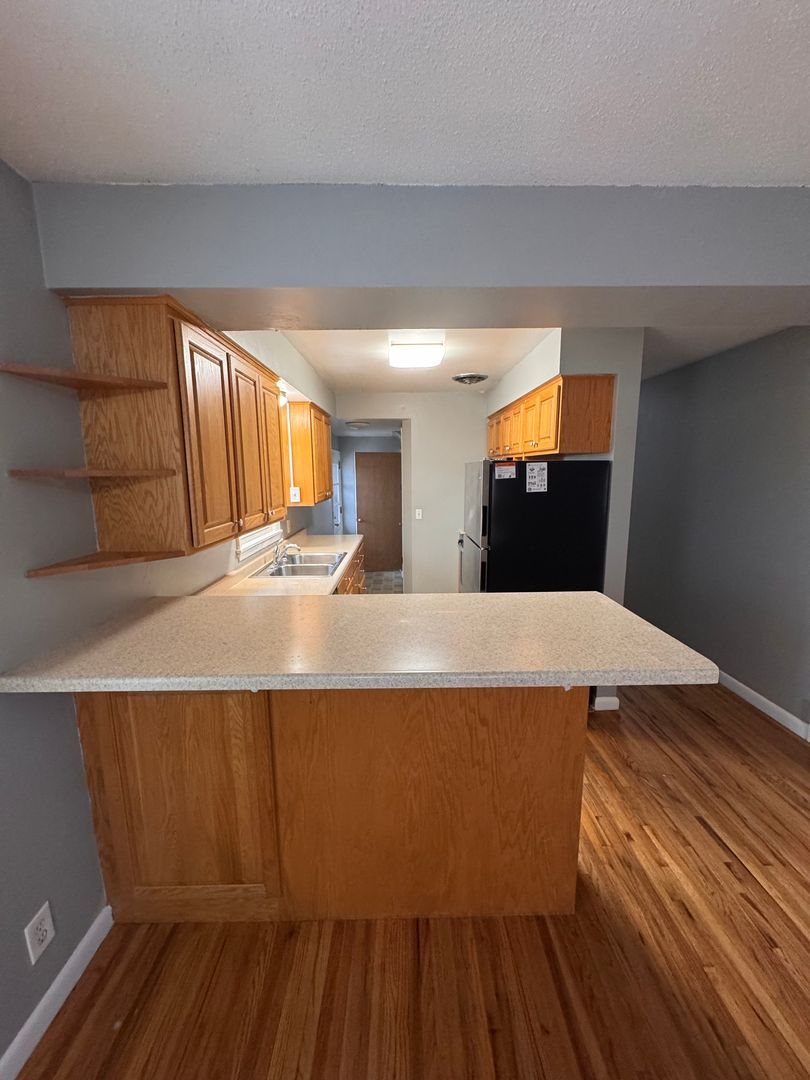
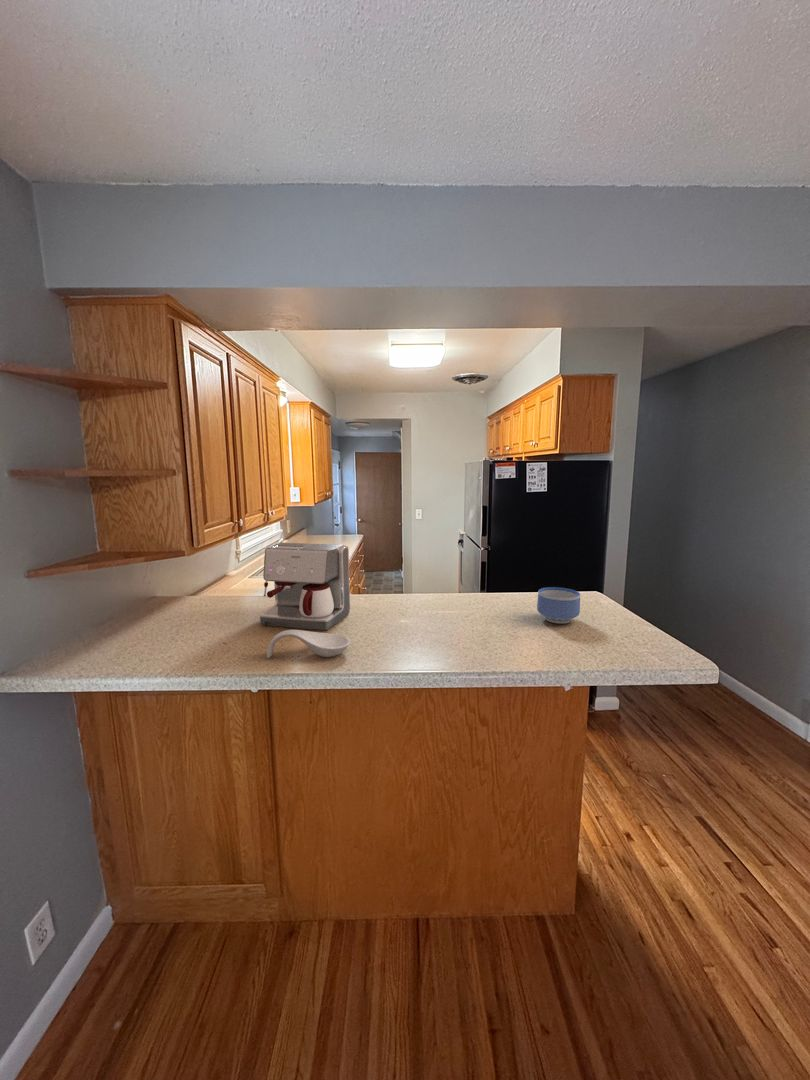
+ bowl [536,586,581,625]
+ spoon rest [266,629,351,659]
+ coffee maker [259,542,351,632]
